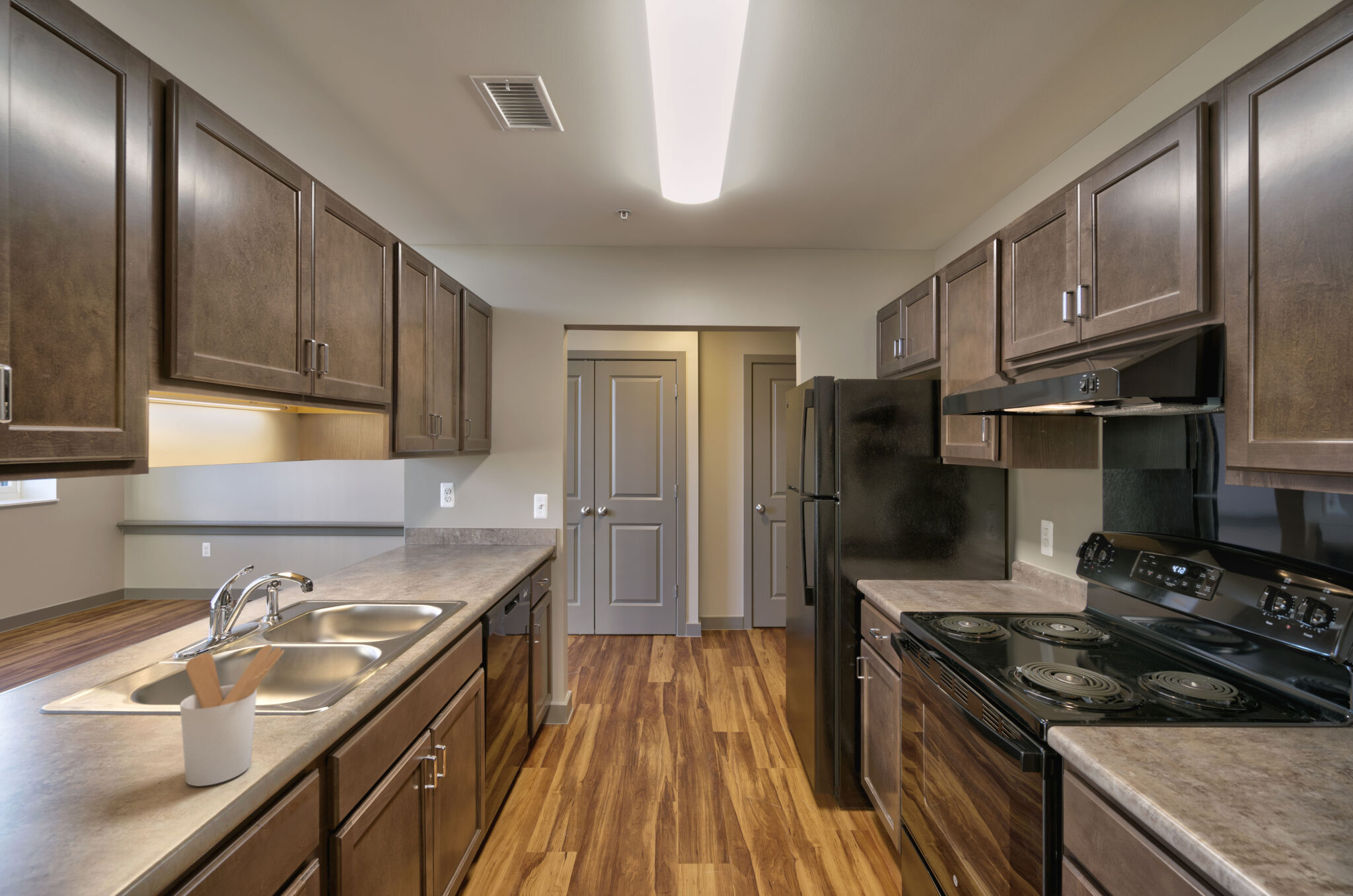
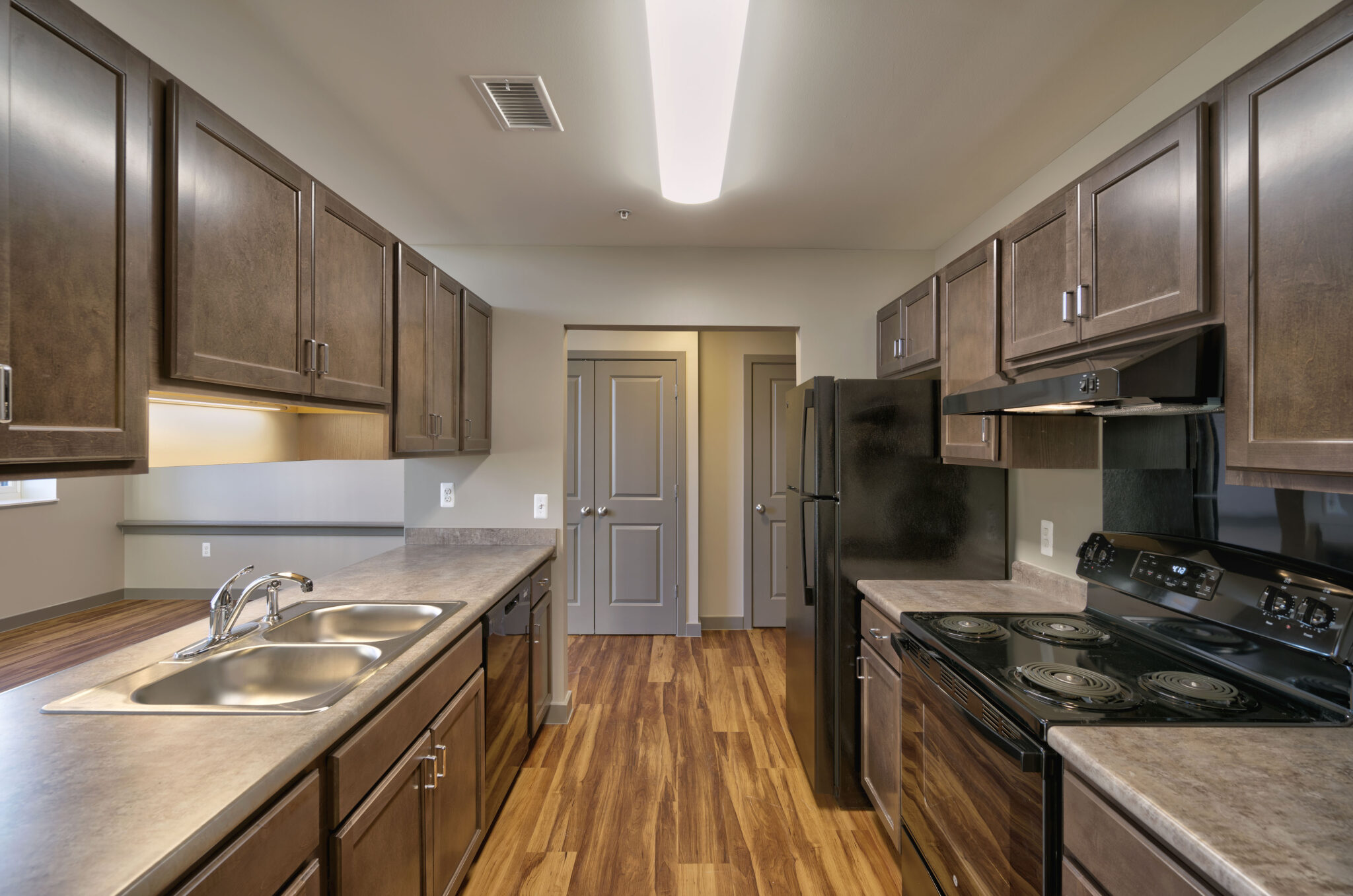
- utensil holder [180,644,285,787]
